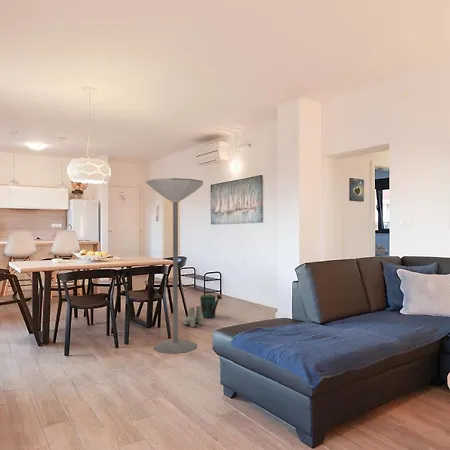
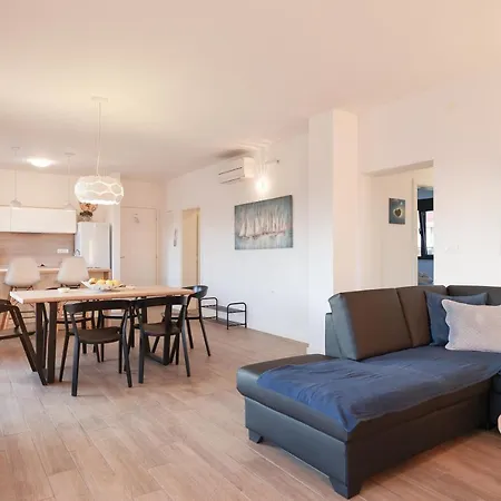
- floor lamp [145,177,204,355]
- watering can [199,293,223,319]
- boots [182,305,205,328]
